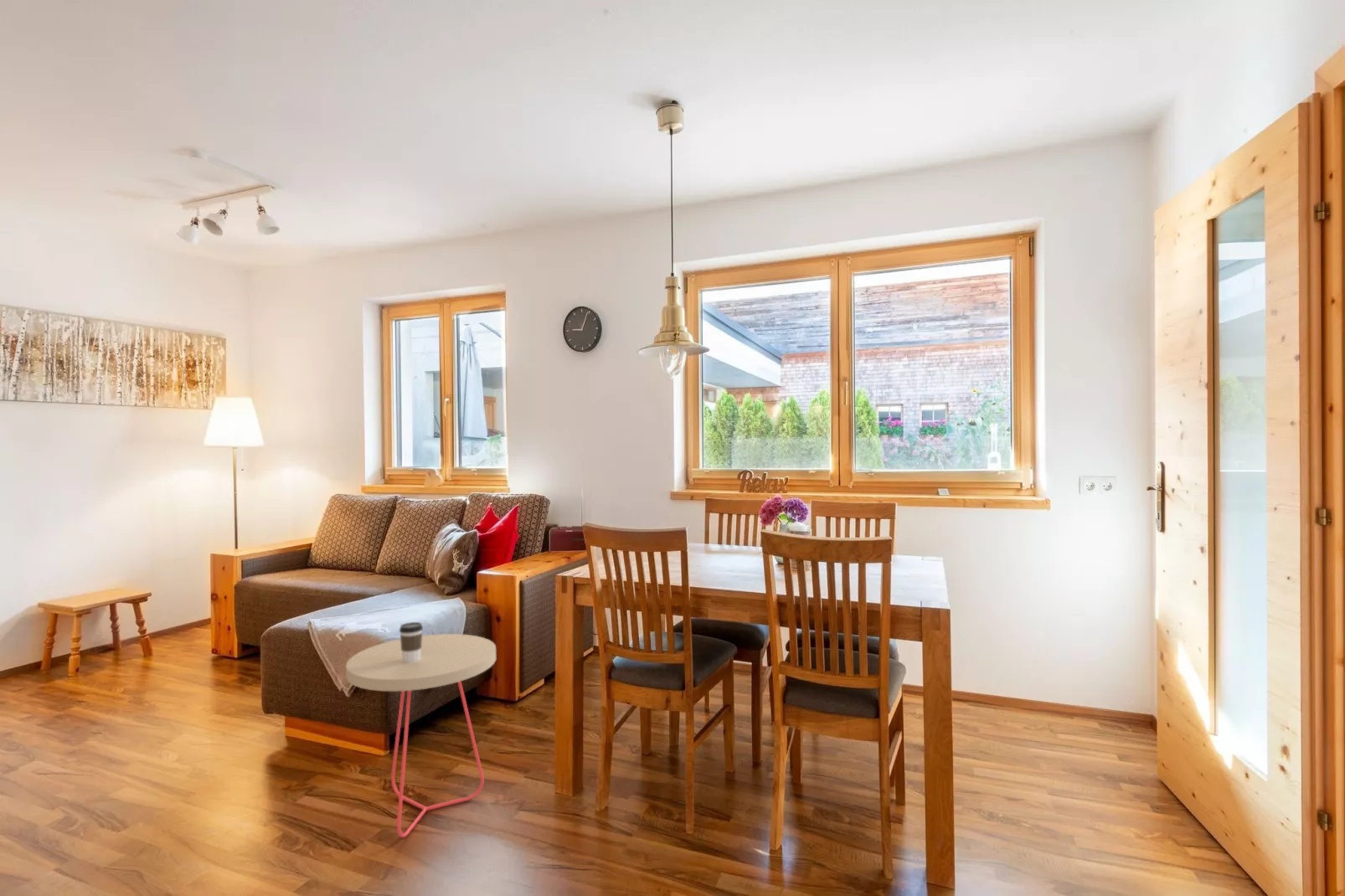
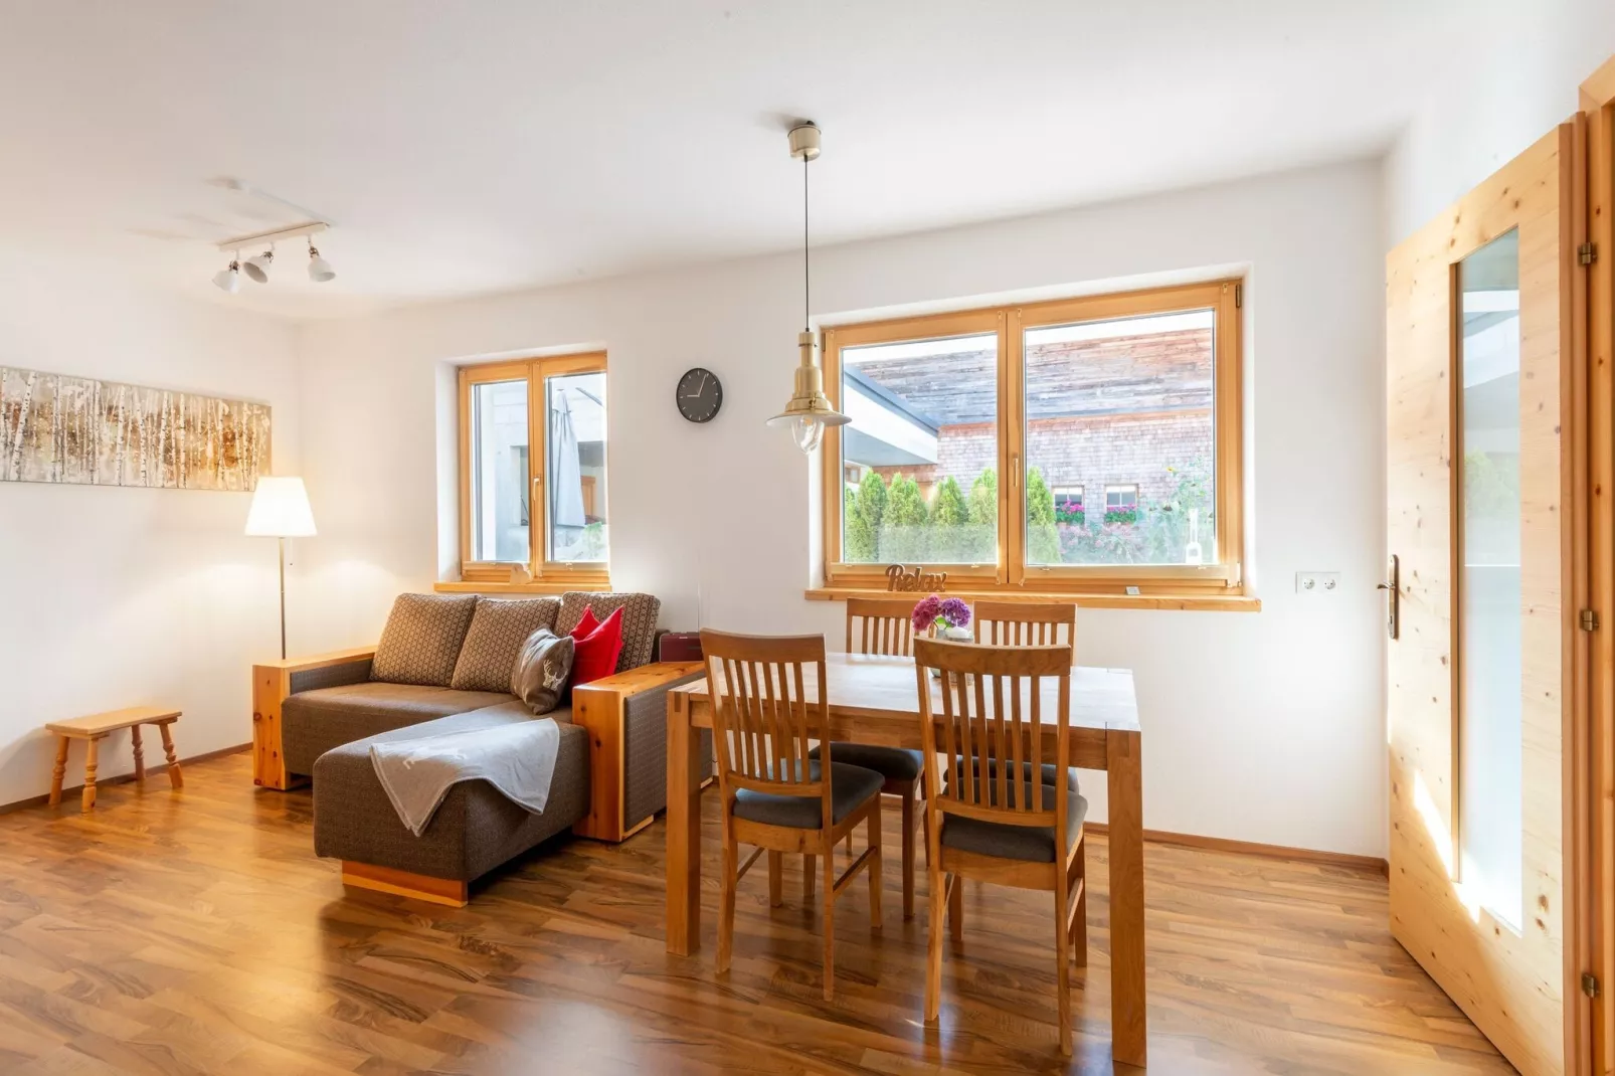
- coffee cup [399,621,424,662]
- side table [345,633,497,838]
